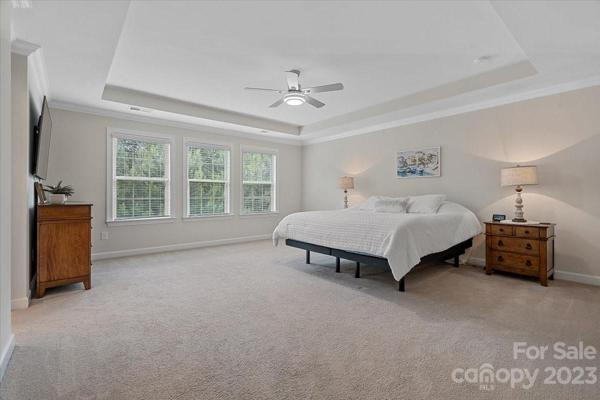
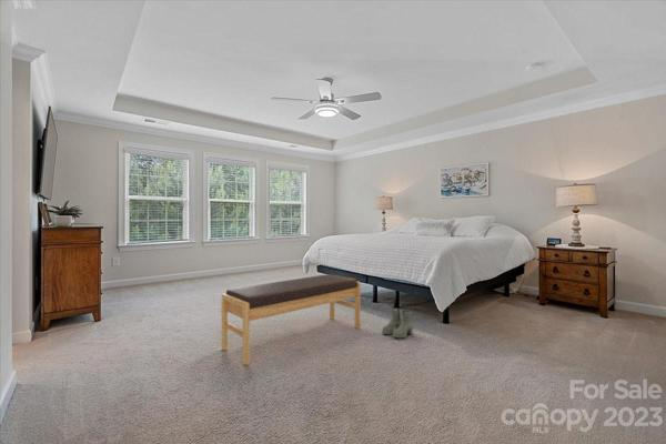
+ boots [381,306,414,340]
+ bench [221,273,362,366]
